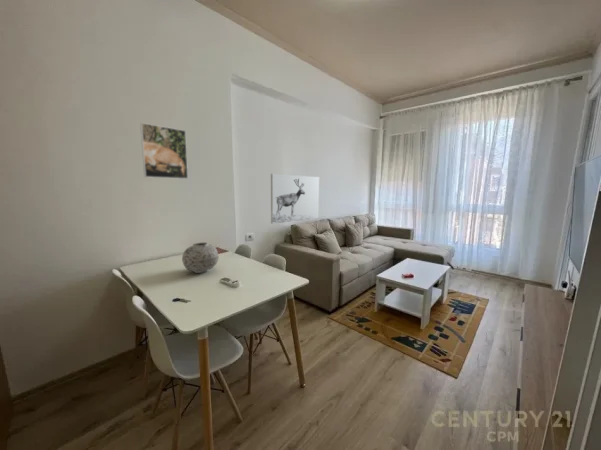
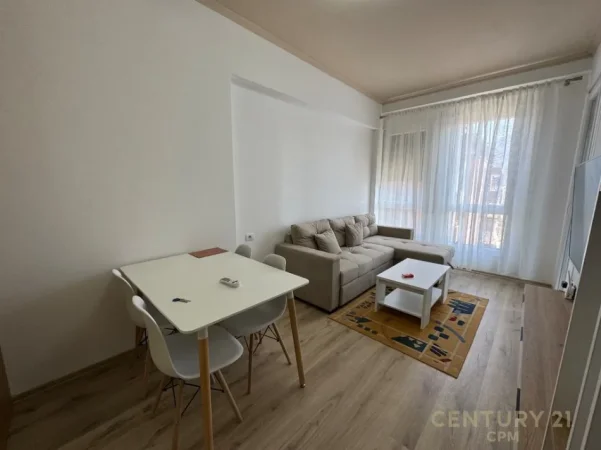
- vase [181,242,220,274]
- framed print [139,122,189,180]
- wall art [270,173,320,225]
